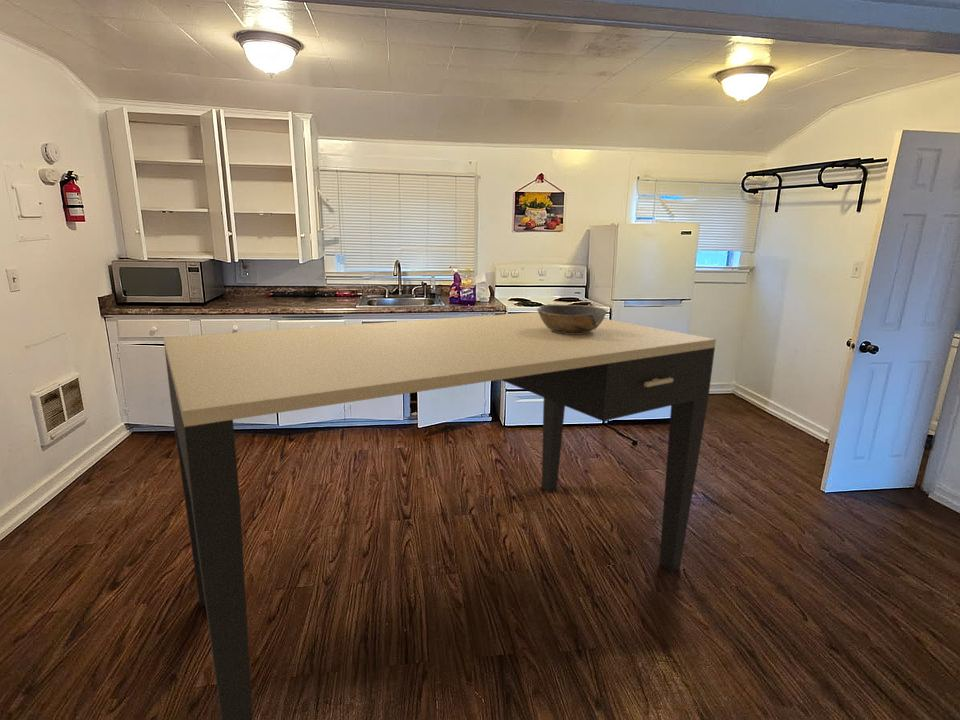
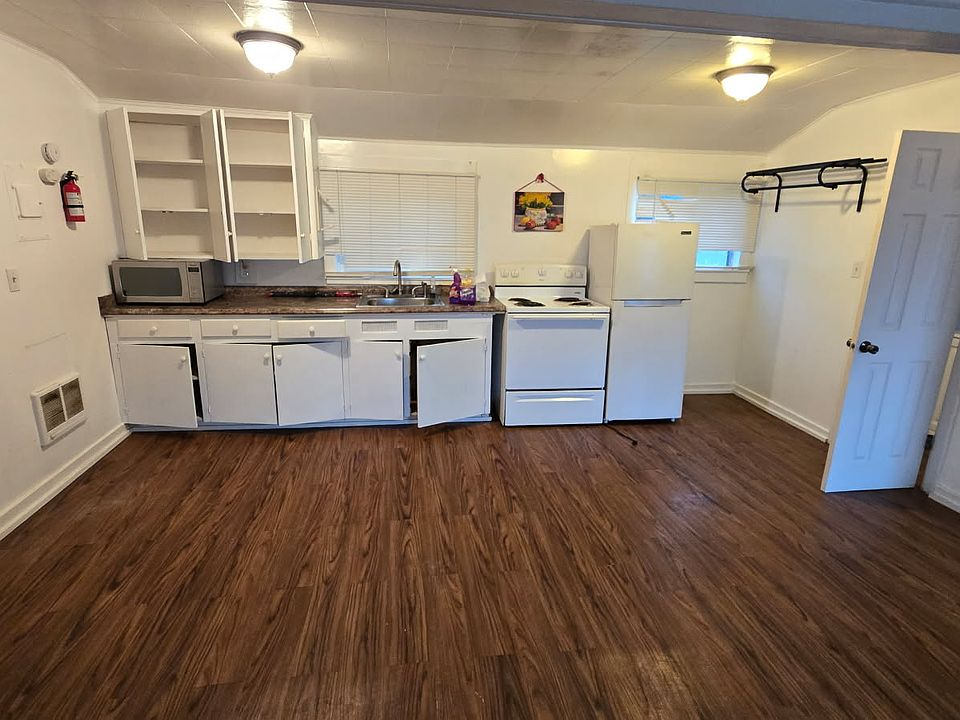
- bowl [536,303,608,334]
- dining table [162,311,717,720]
